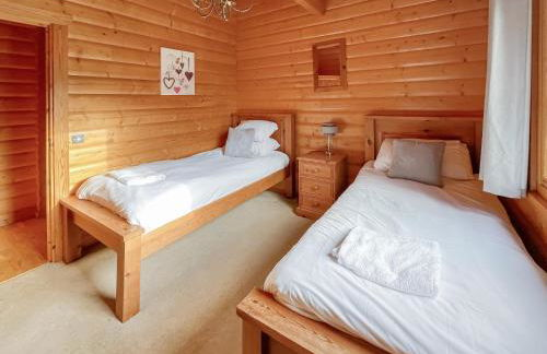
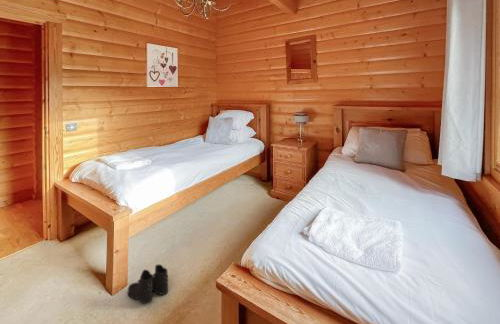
+ boots [127,263,169,304]
